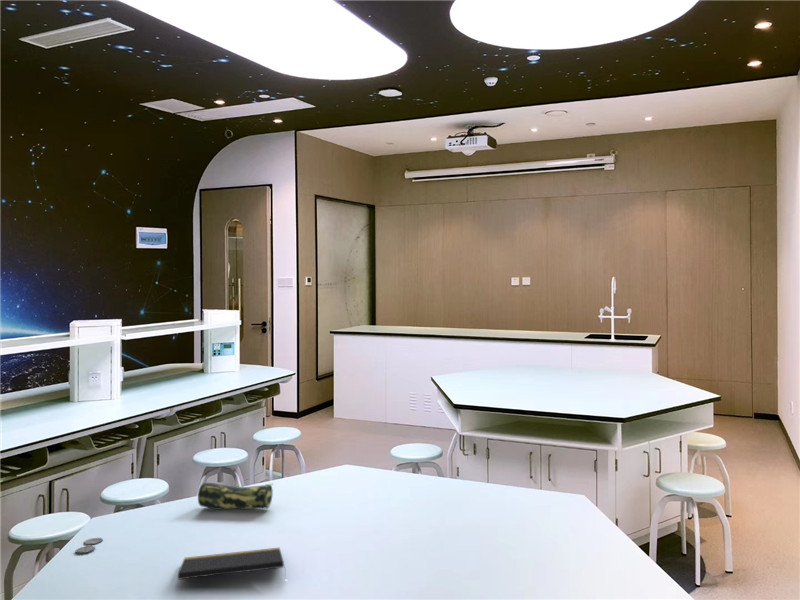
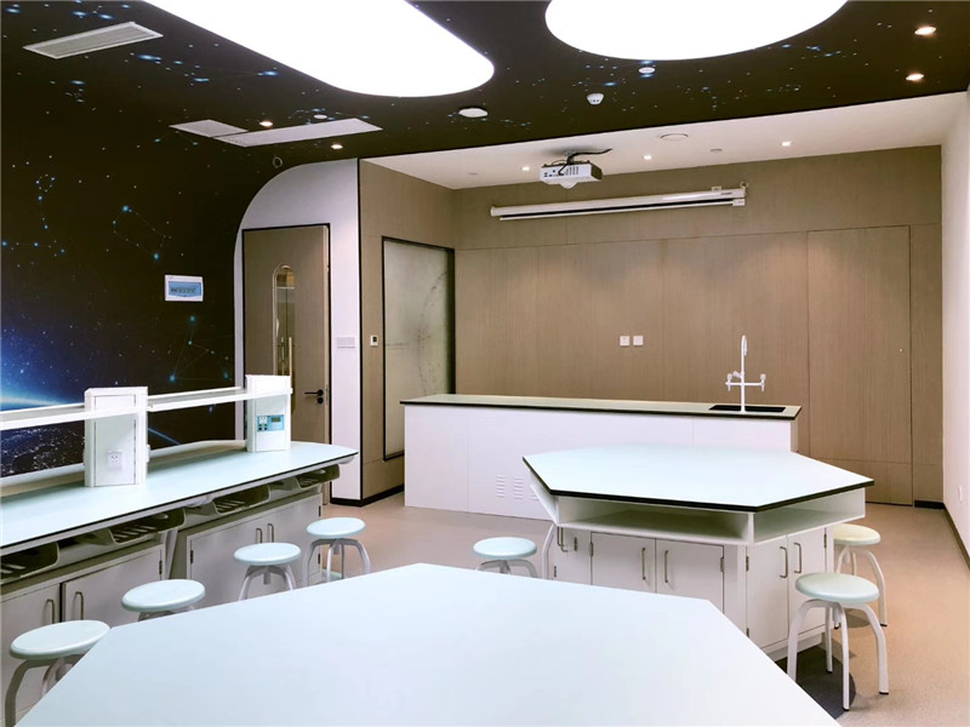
- petri dish [75,536,104,554]
- notepad [177,547,287,581]
- pencil case [197,482,275,511]
